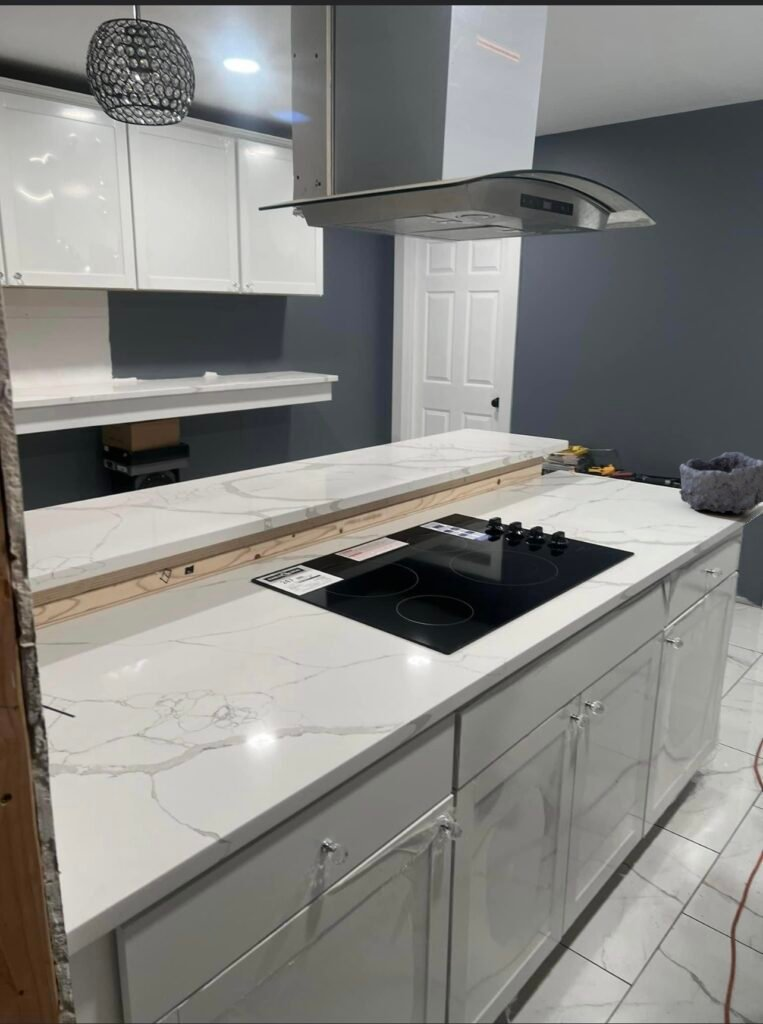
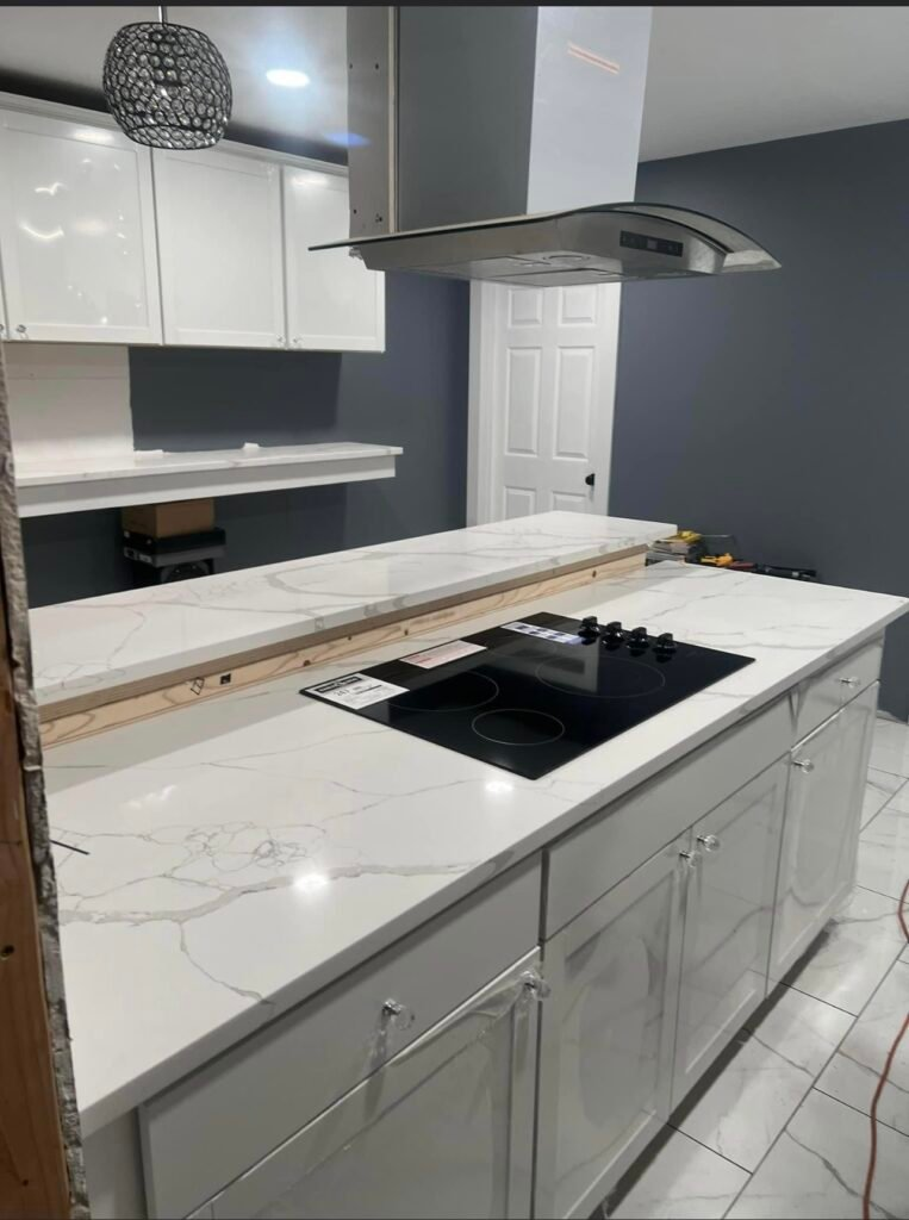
- bowl [678,451,763,515]
